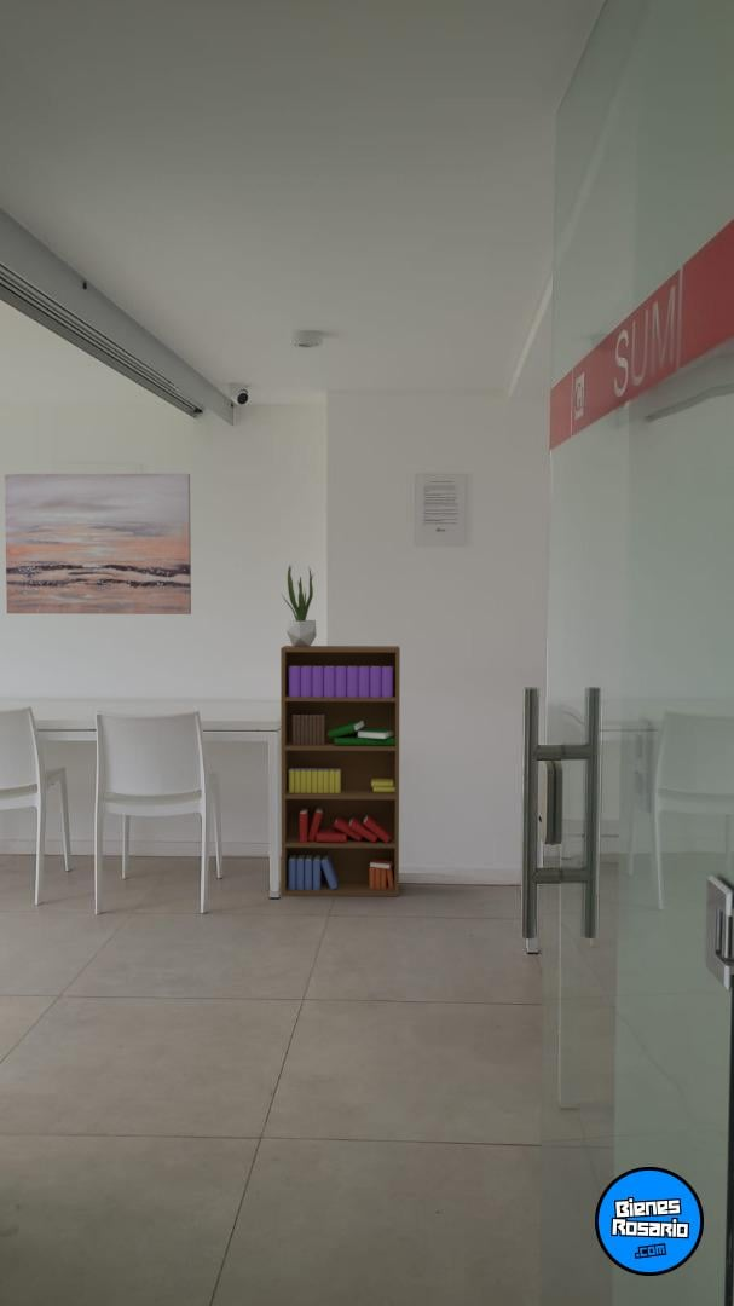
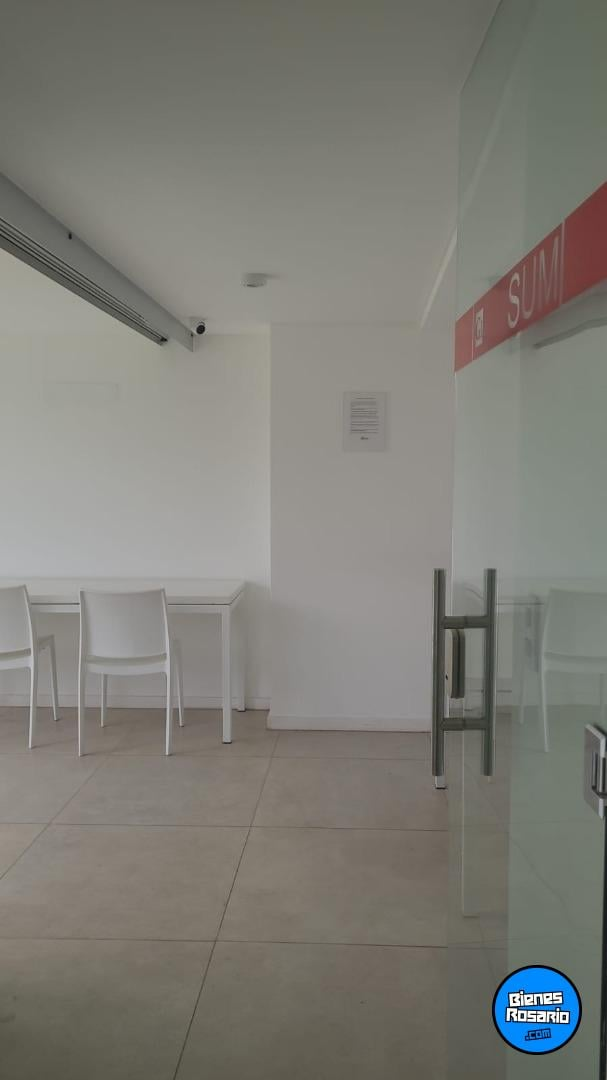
- potted plant [281,564,318,647]
- wall art [4,473,192,616]
- bookshelf [279,645,401,897]
